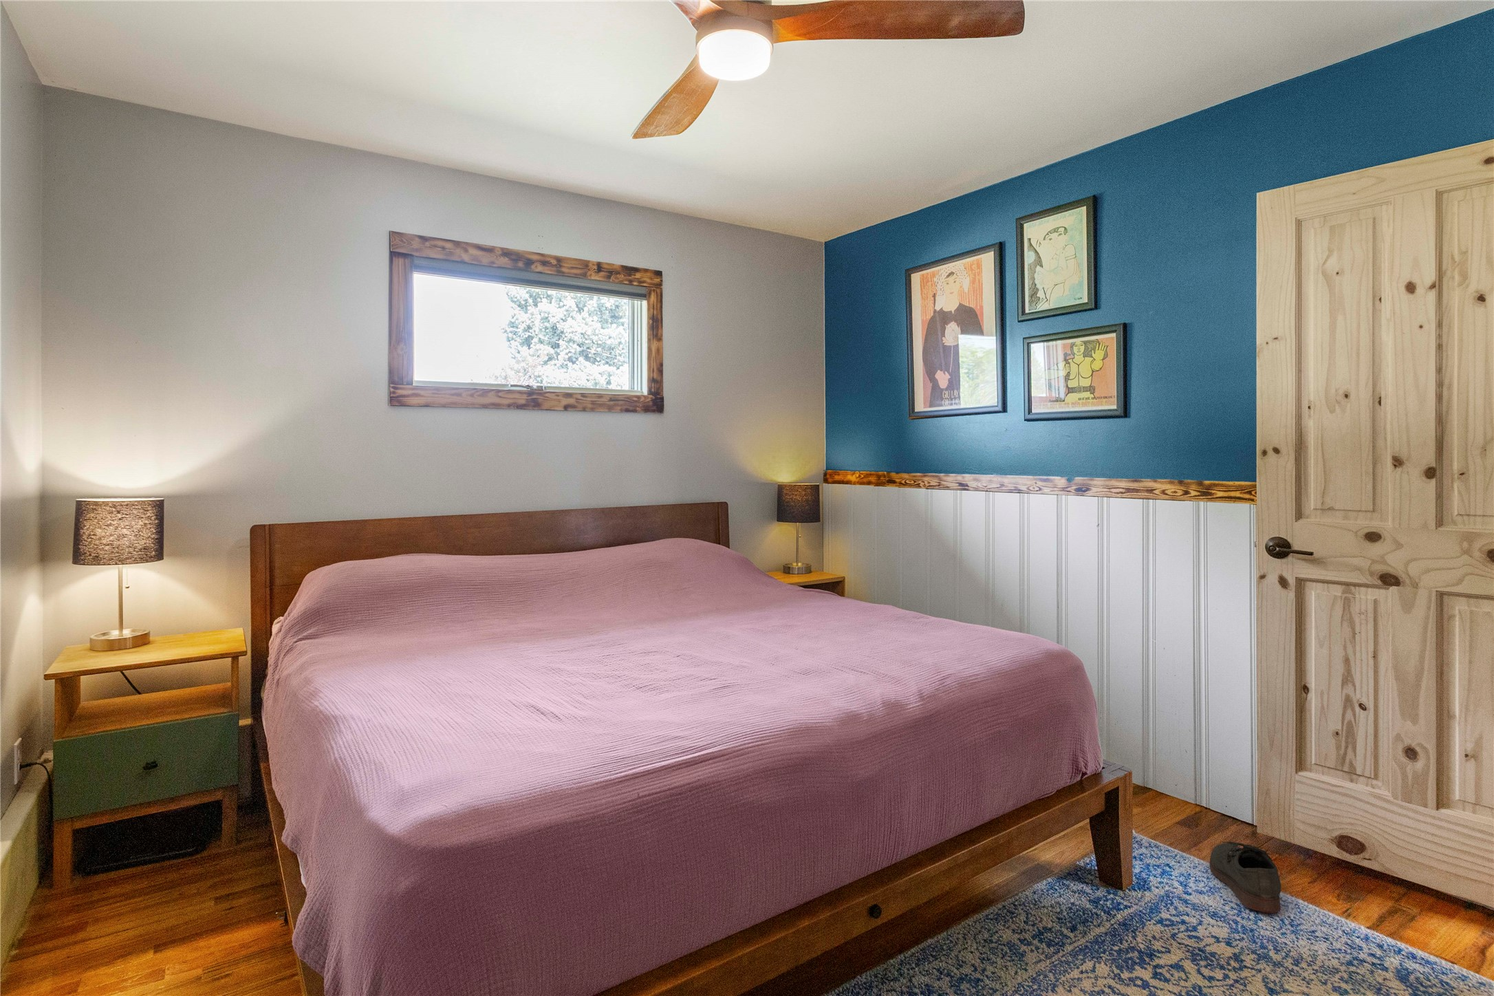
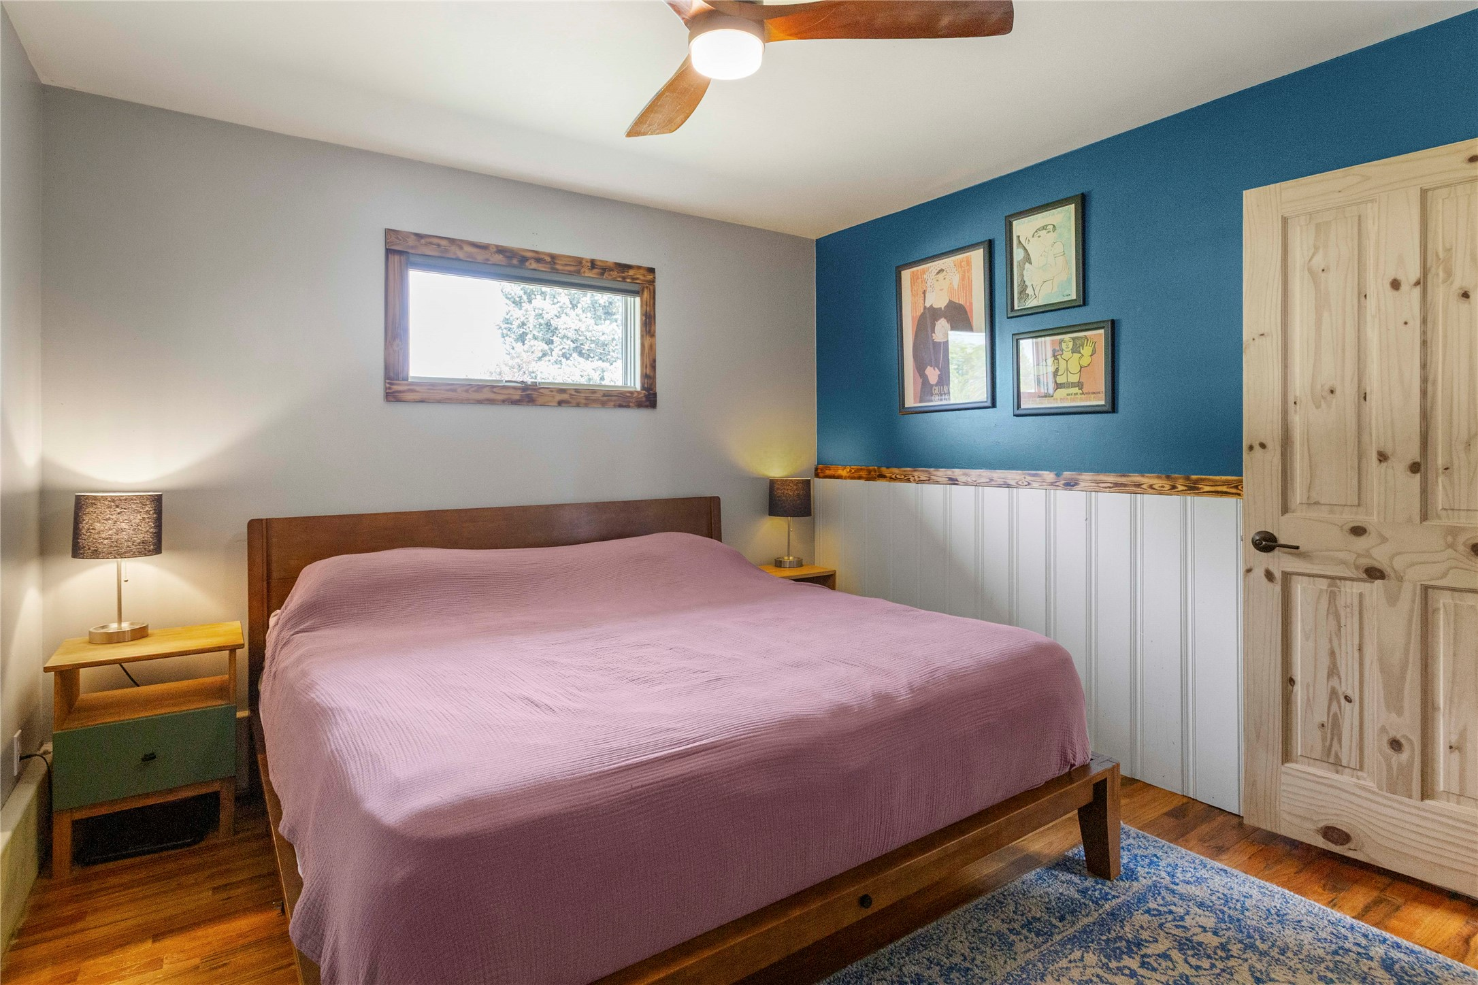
- shoe [1209,840,1282,914]
